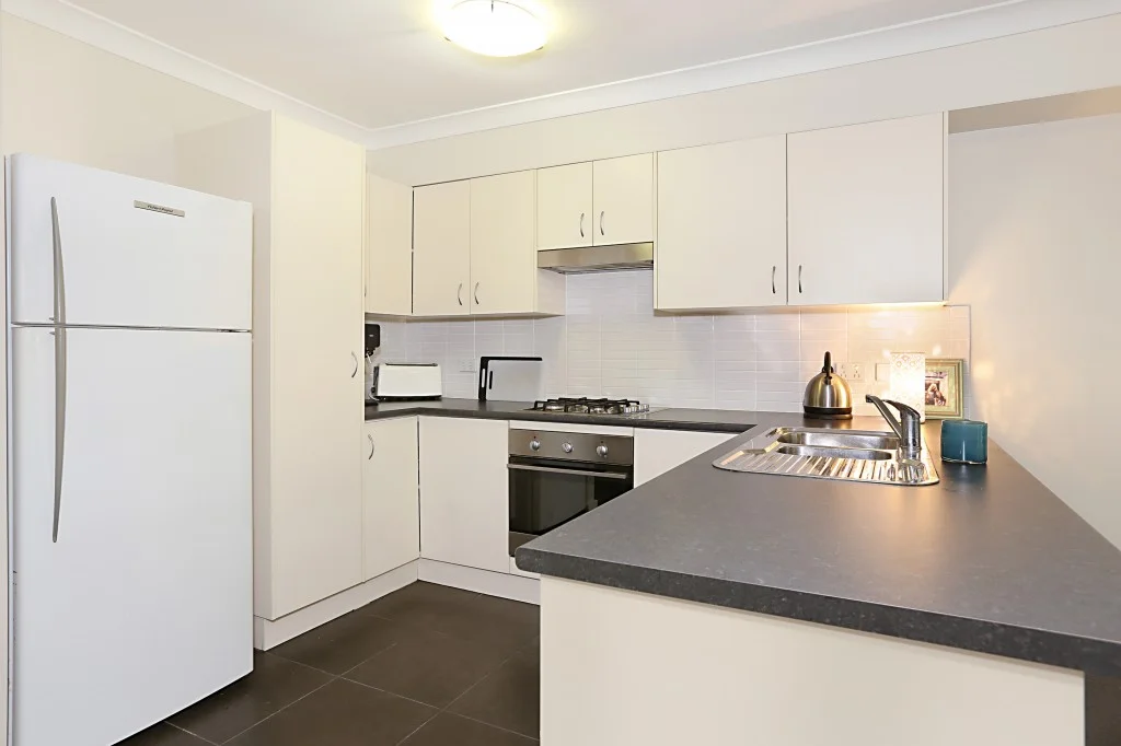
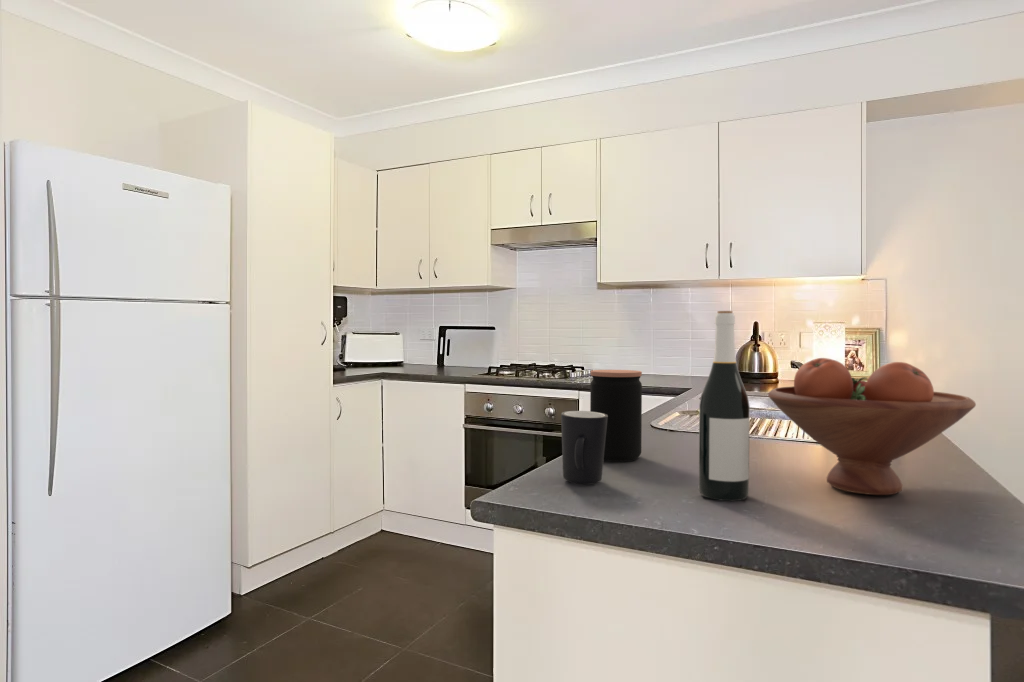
+ mug [560,410,608,485]
+ wine bottle [698,310,751,502]
+ coffee jar [589,369,643,462]
+ fruit bowl [767,357,977,496]
